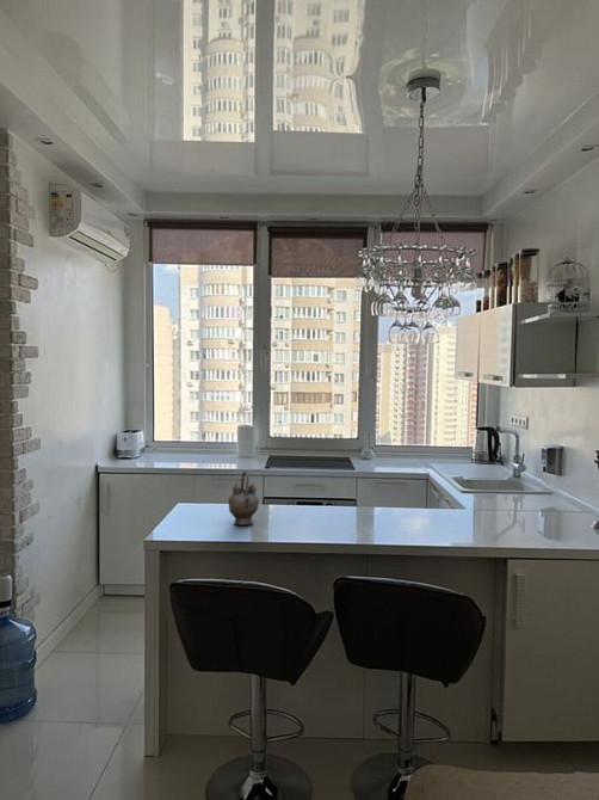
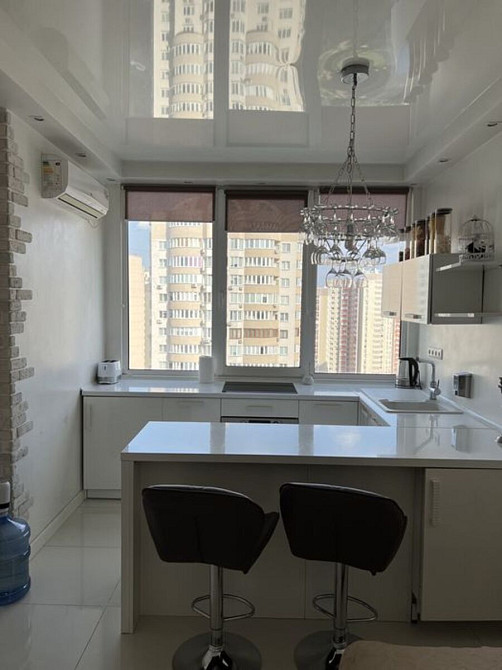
- teapot [227,469,260,527]
